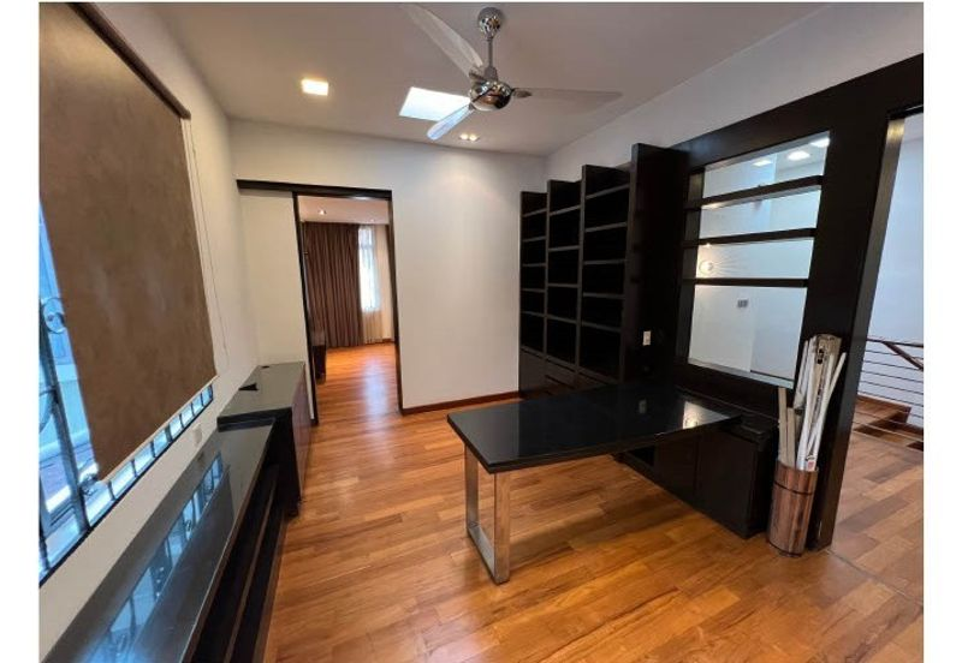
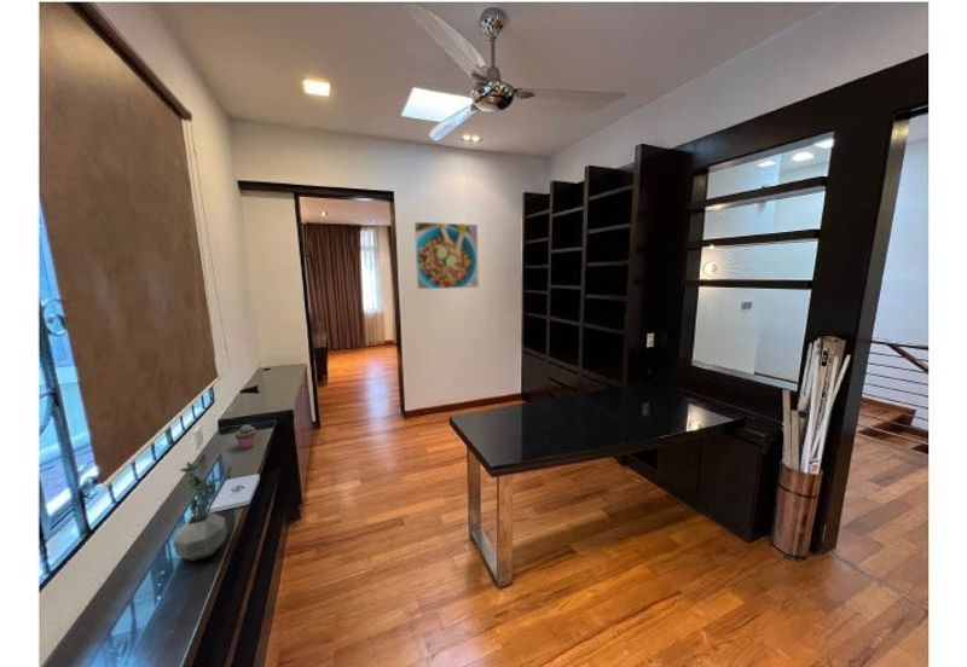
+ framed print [413,221,480,290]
+ potted succulent [233,423,256,451]
+ potted plant [172,459,228,562]
+ notepad [209,472,261,514]
